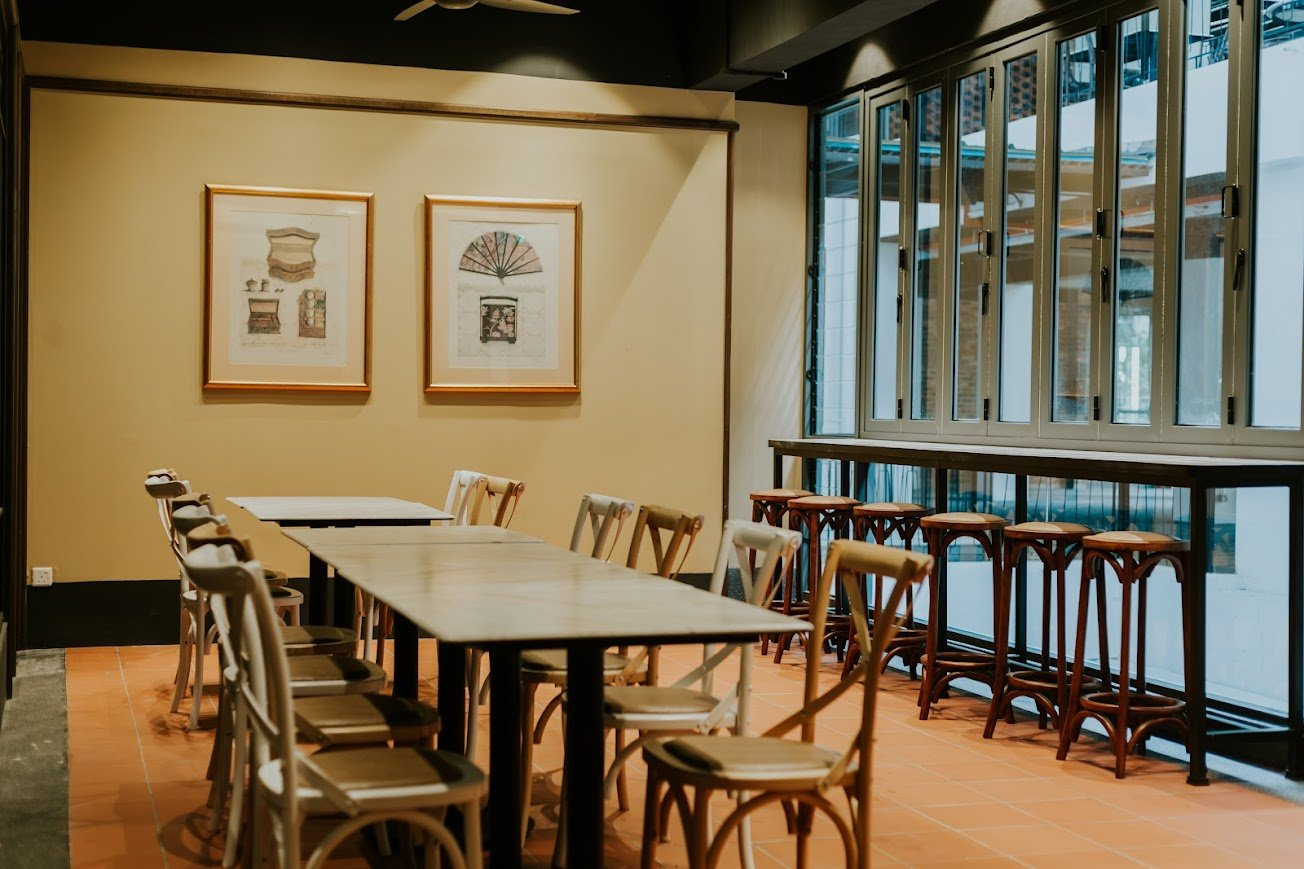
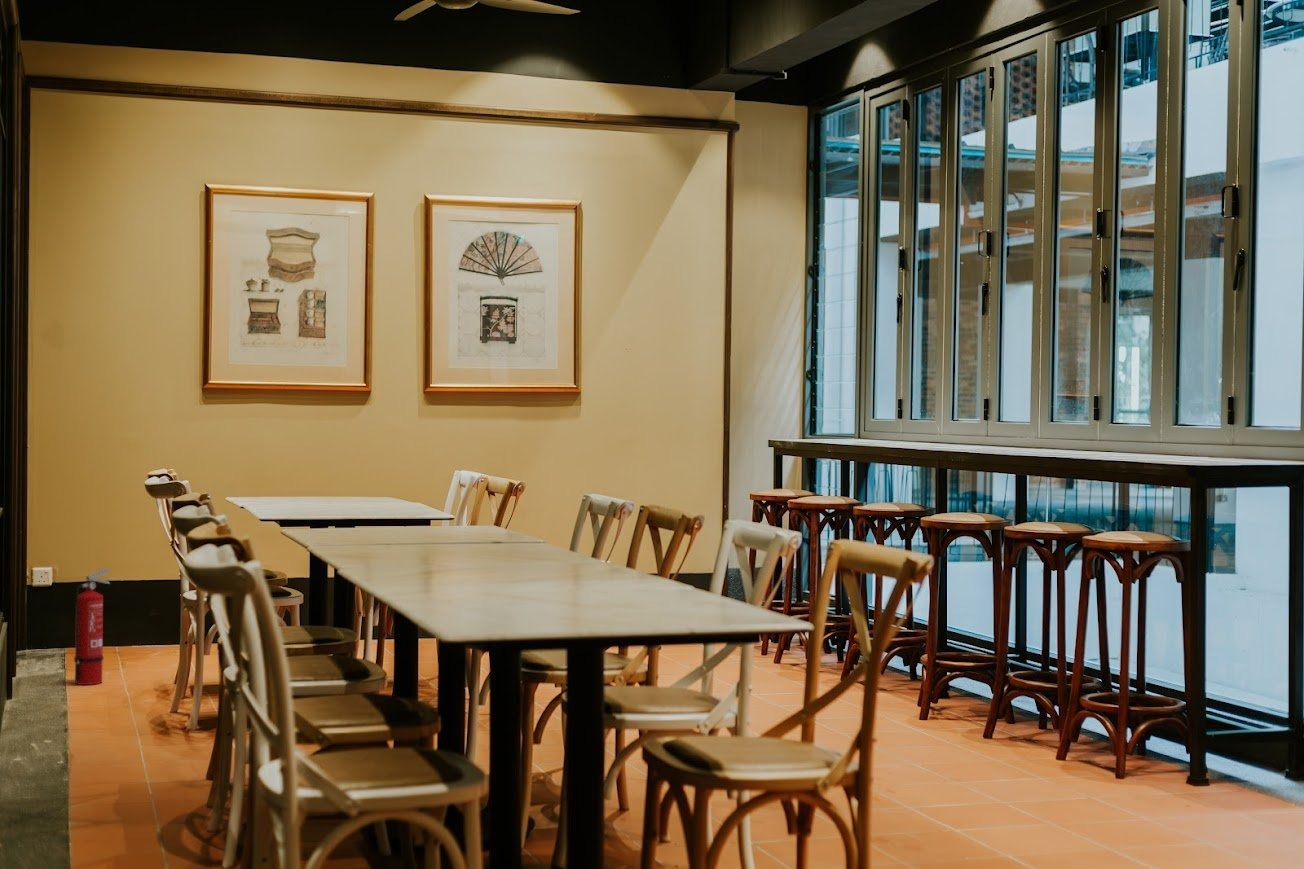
+ fire extinguisher [73,567,111,686]
